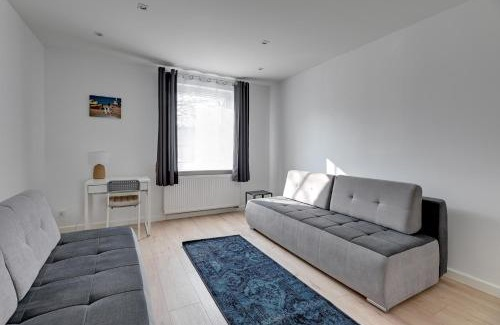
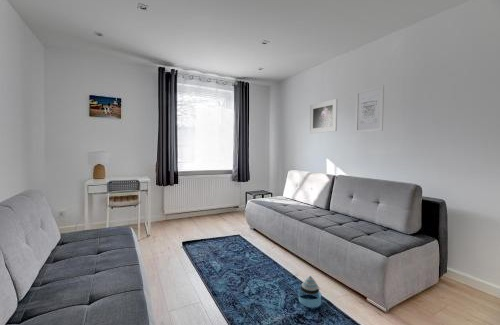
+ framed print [308,98,339,134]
+ wall art [354,84,385,134]
+ stacking toy [297,275,323,308]
